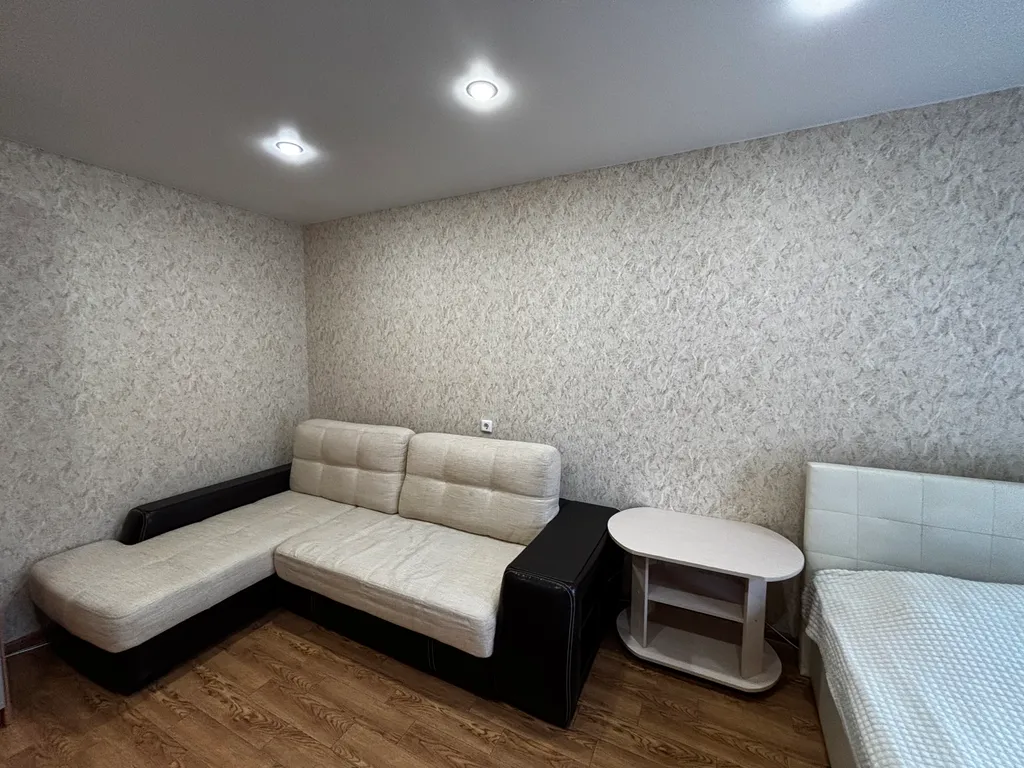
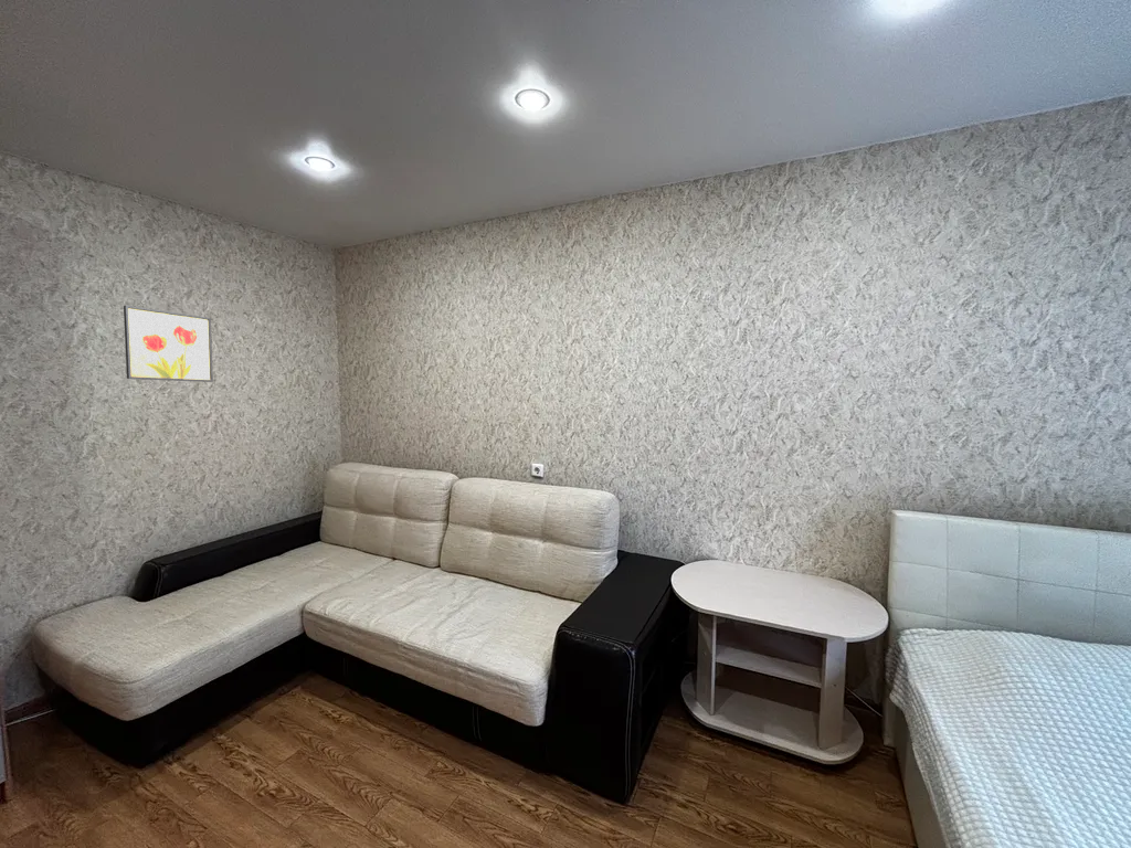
+ wall art [123,305,214,383]
